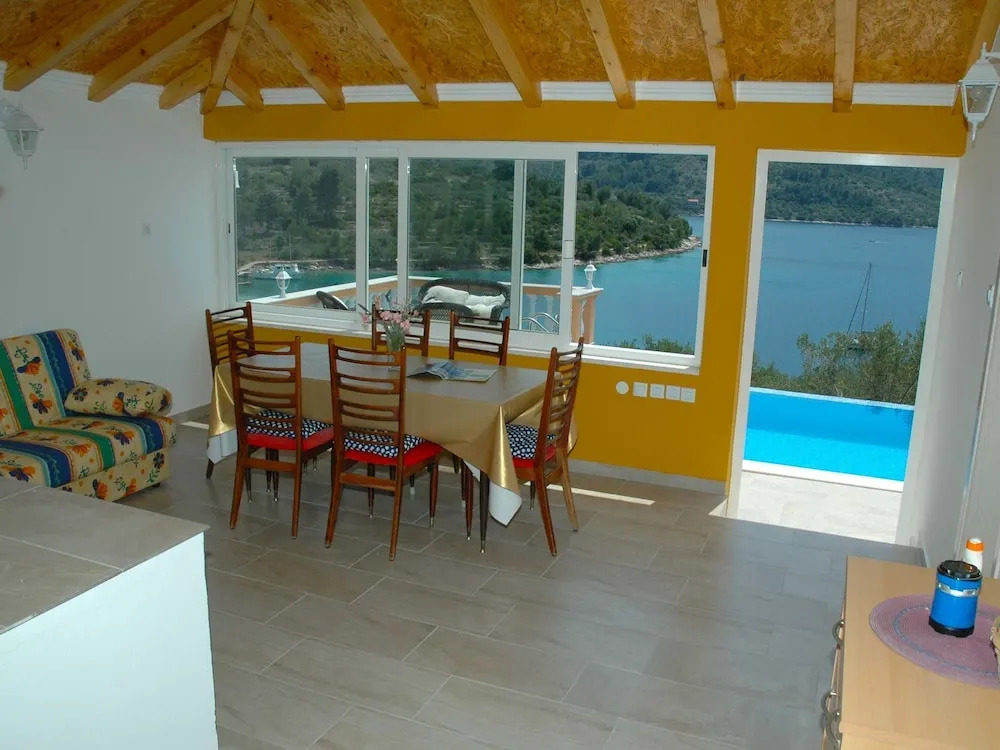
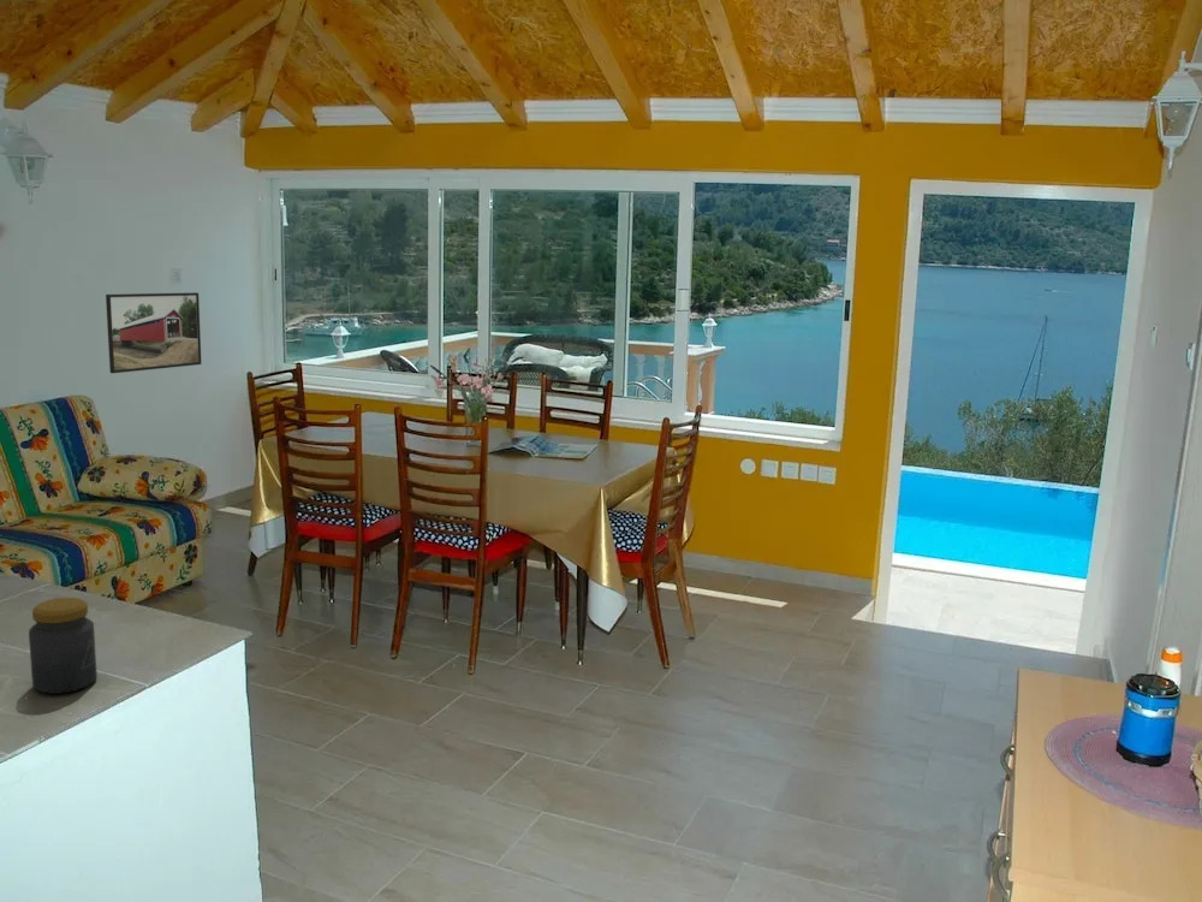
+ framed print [105,291,202,374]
+ jar [28,597,99,695]
